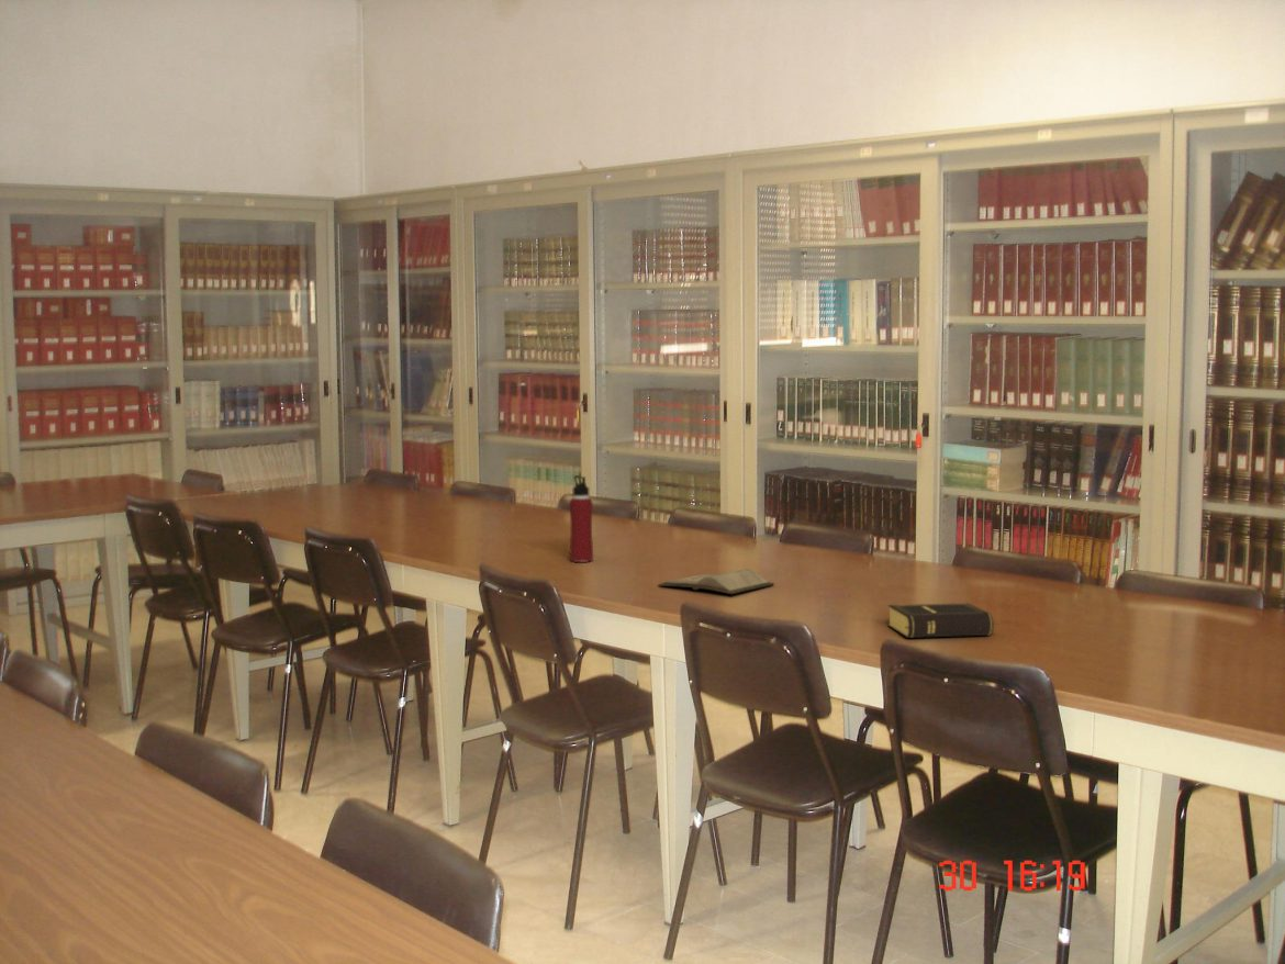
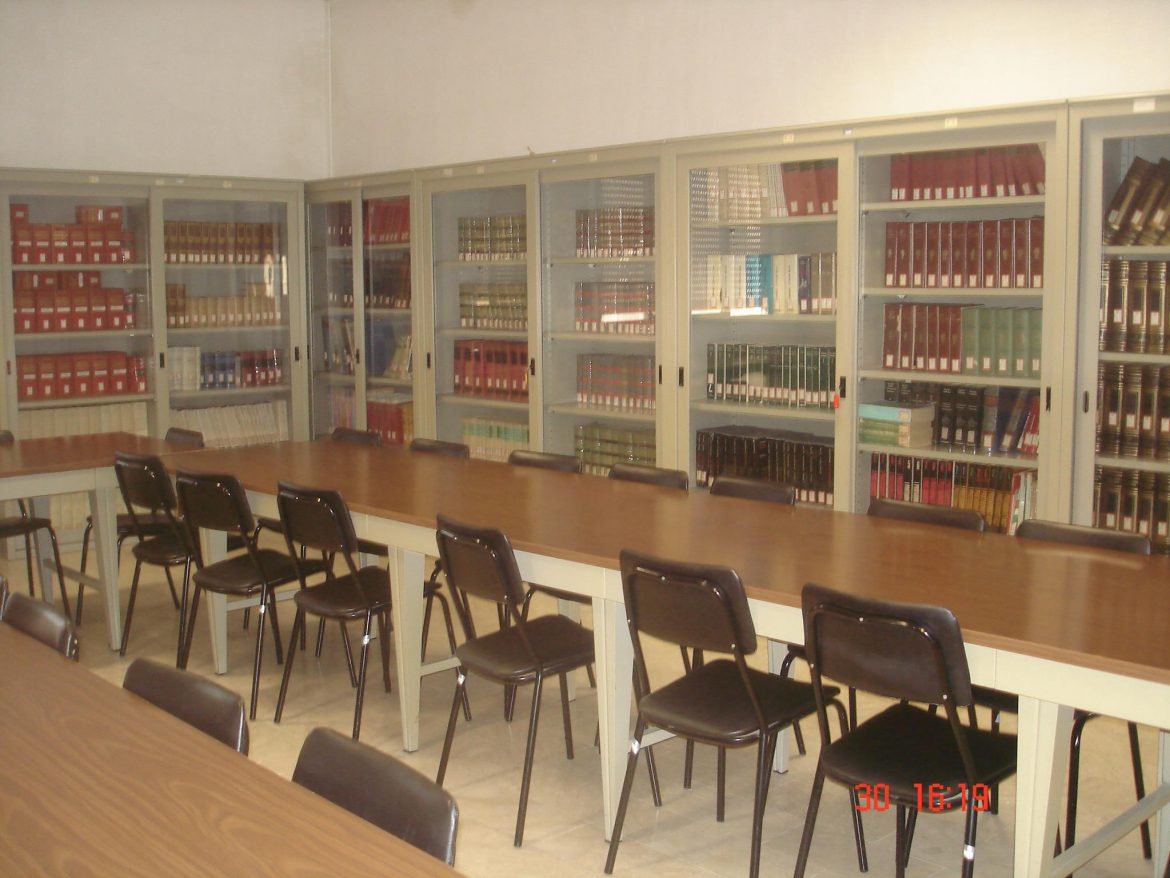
- hardback book [657,568,775,595]
- book [886,602,1002,639]
- water bottle [569,474,594,563]
